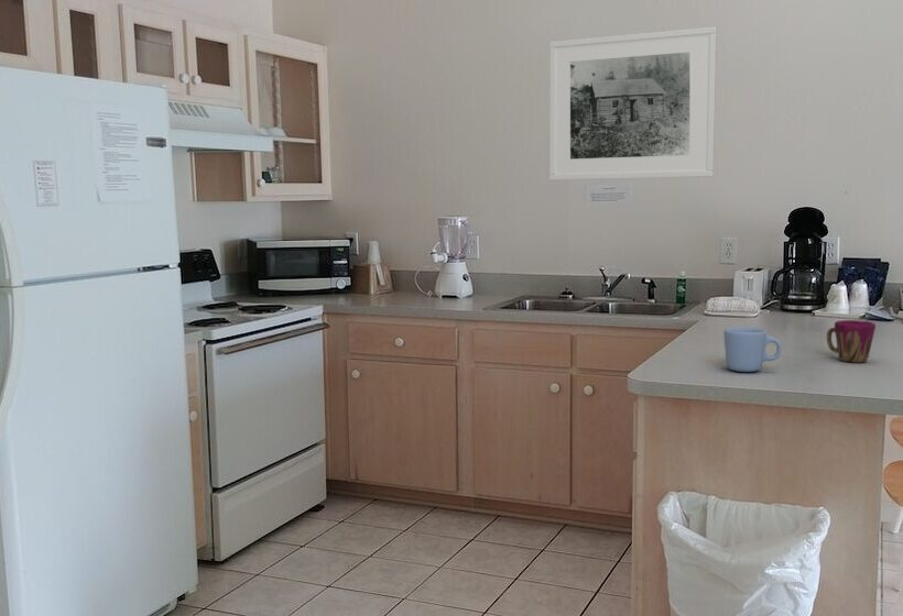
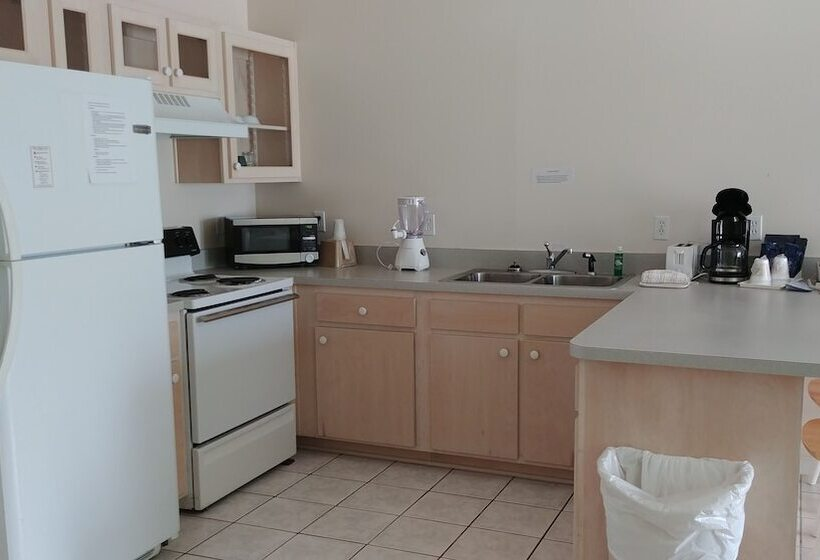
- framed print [548,25,718,182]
- mug [722,327,783,373]
- cup [826,319,877,363]
